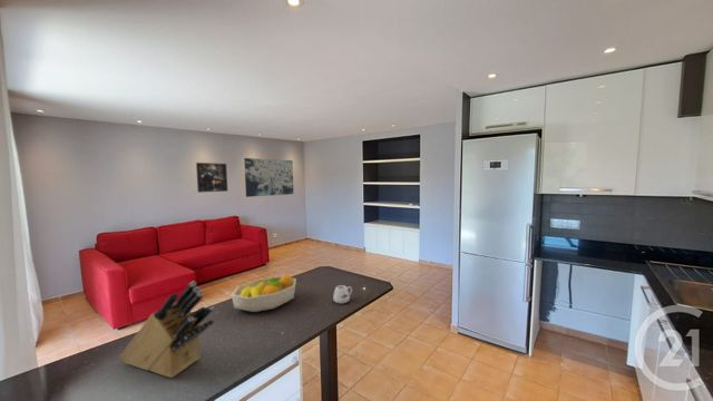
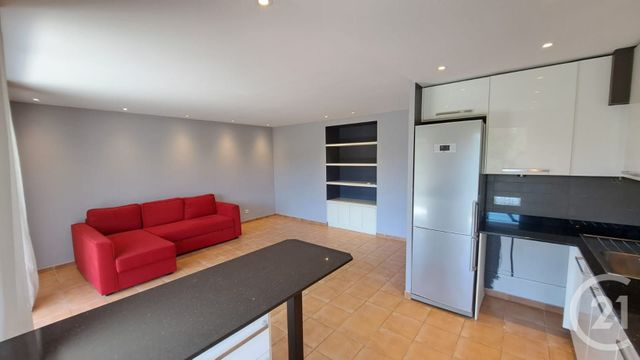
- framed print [195,162,228,194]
- fruit bowl [231,273,297,313]
- mug [332,284,353,305]
- knife block [119,280,215,379]
- wall art [243,157,294,198]
